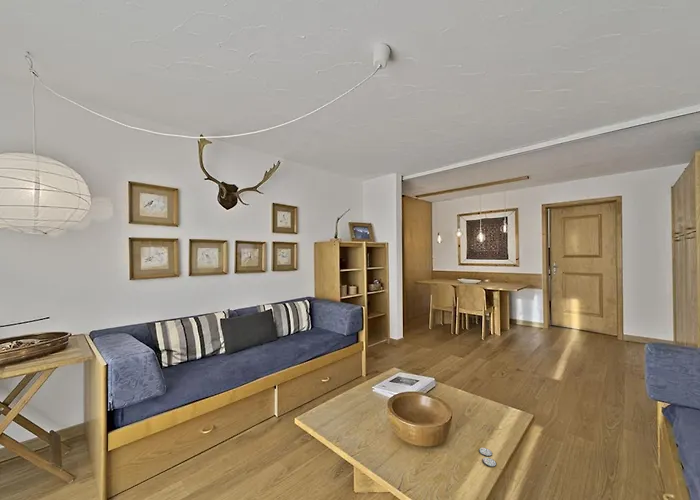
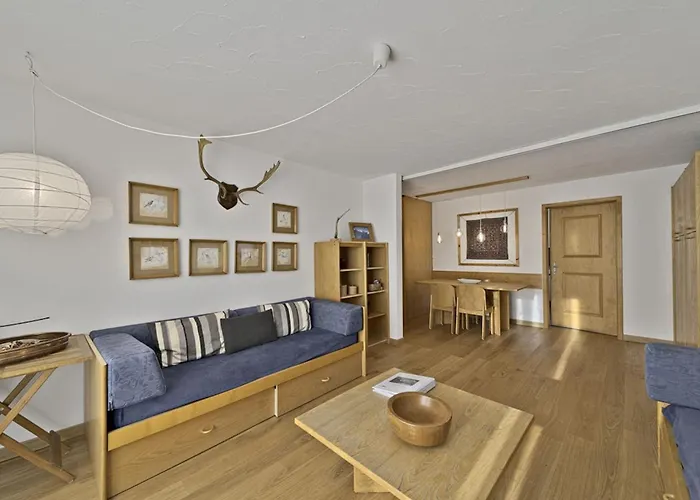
- coaster [478,447,497,468]
